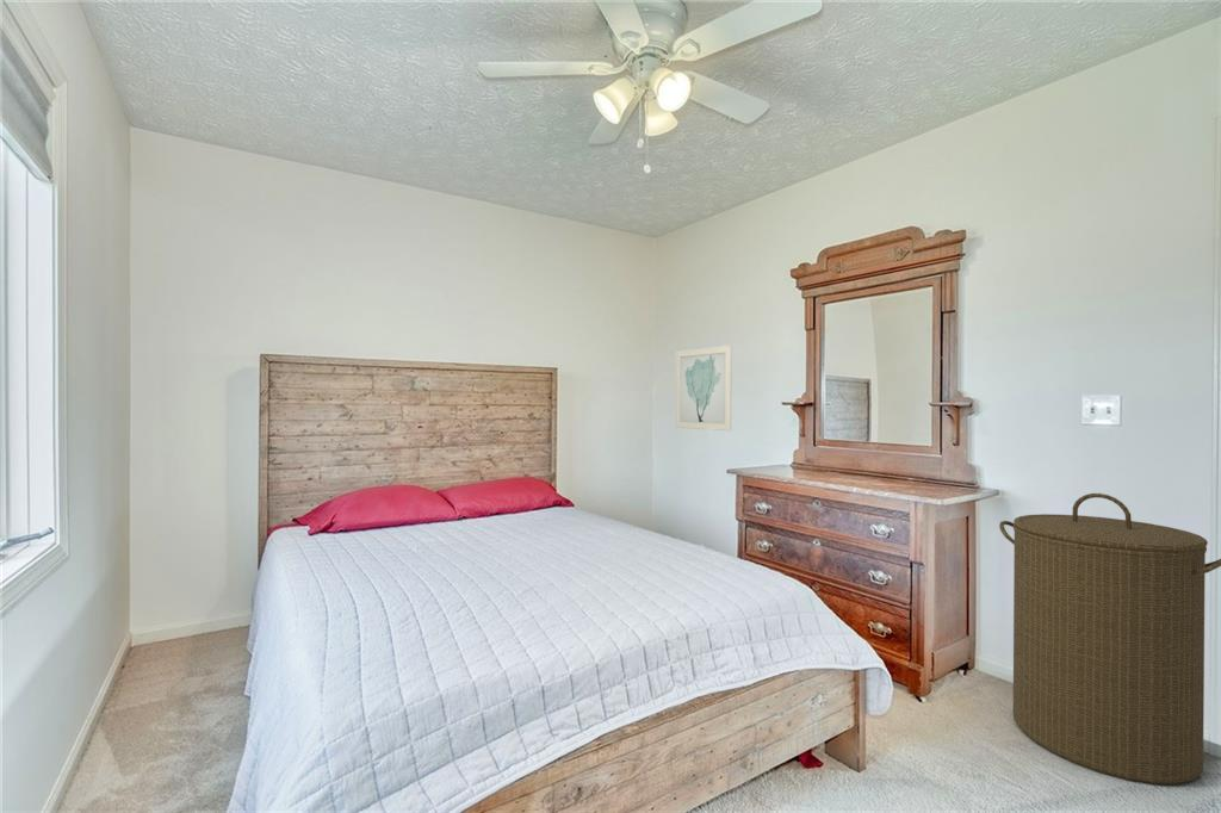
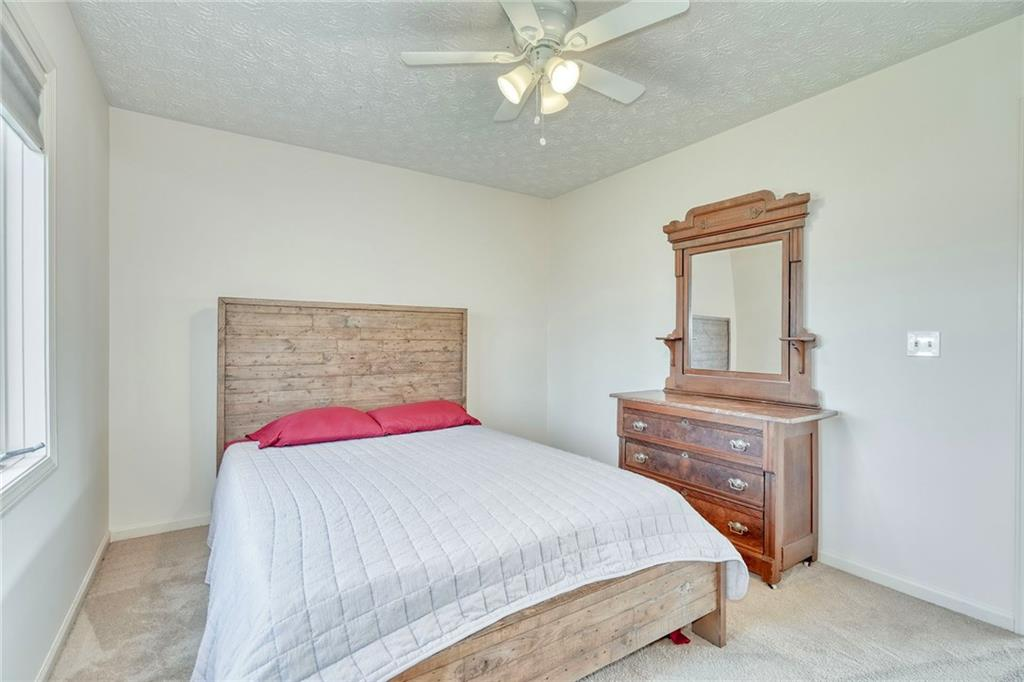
- laundry hamper [998,492,1221,786]
- wall art [674,345,733,432]
